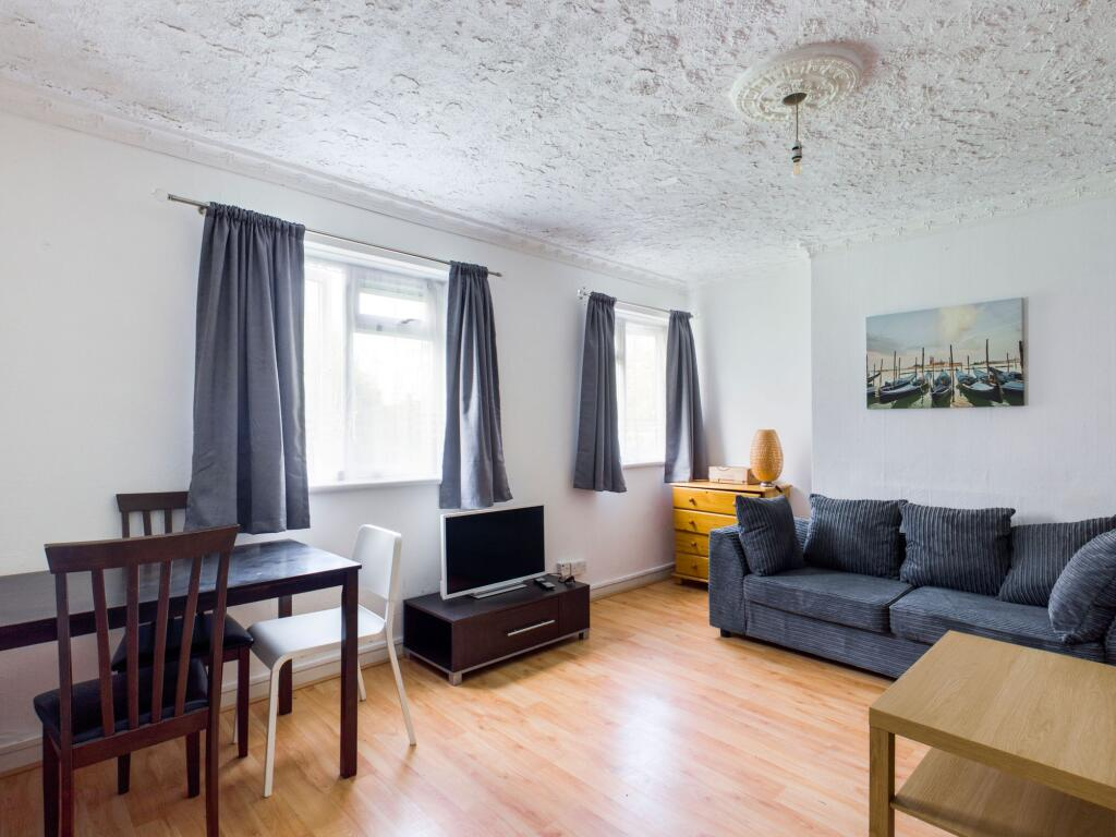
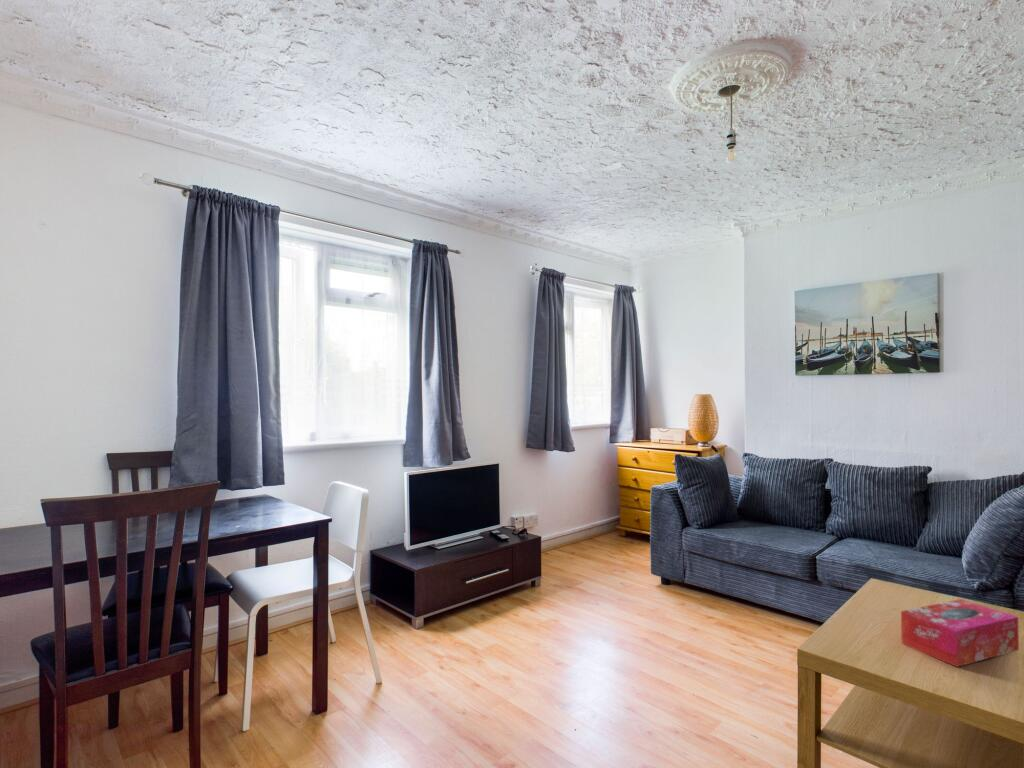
+ tissue box [900,598,1020,668]
